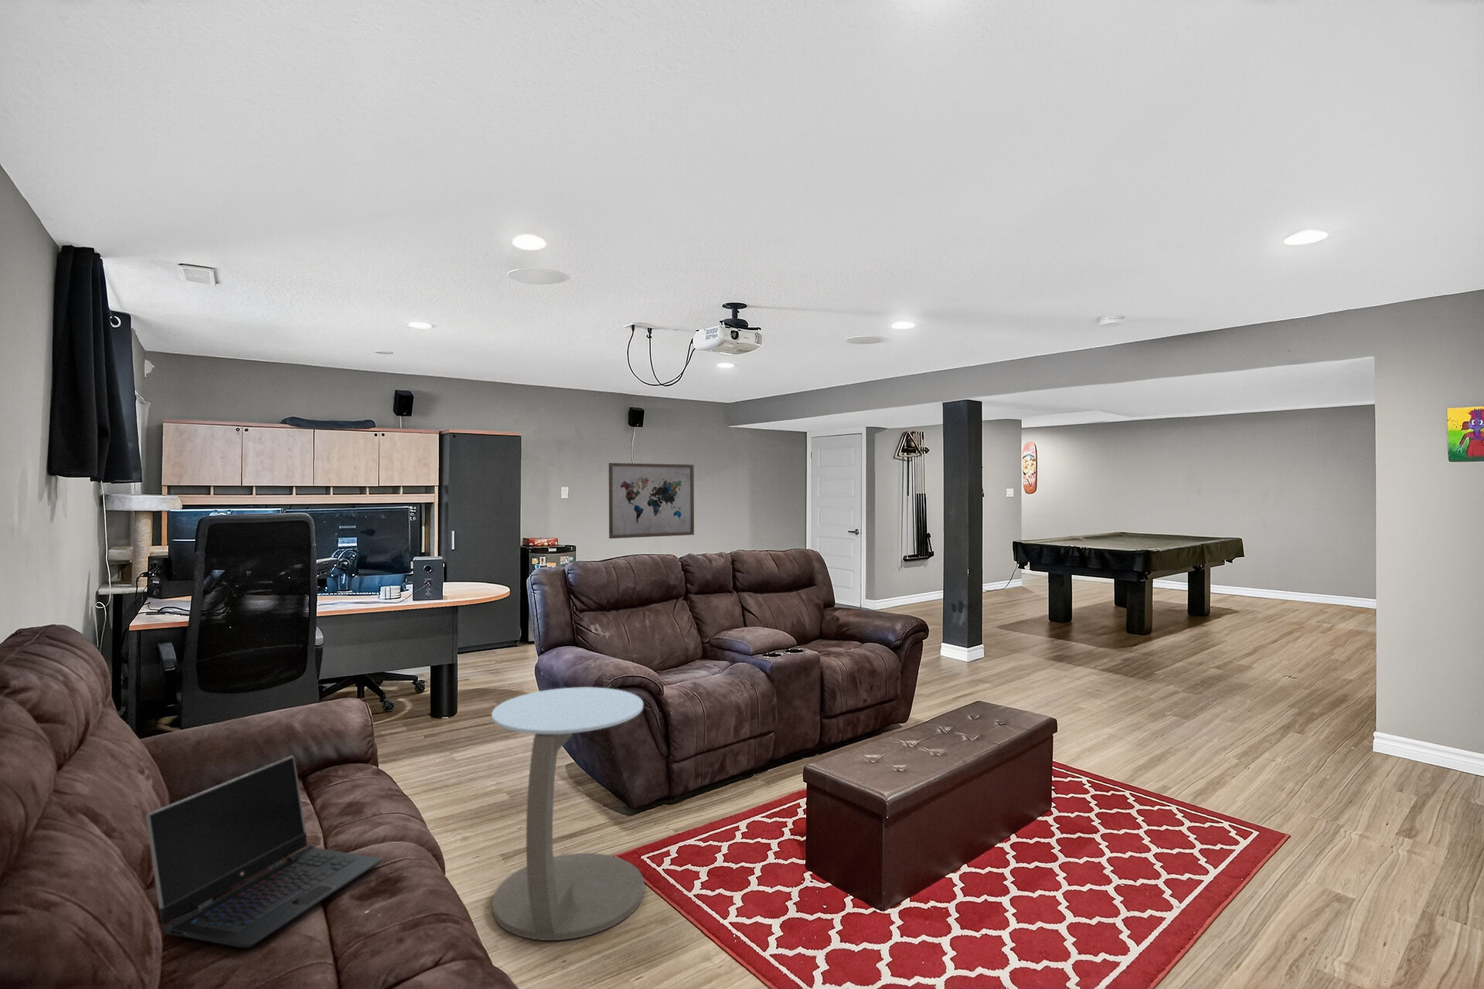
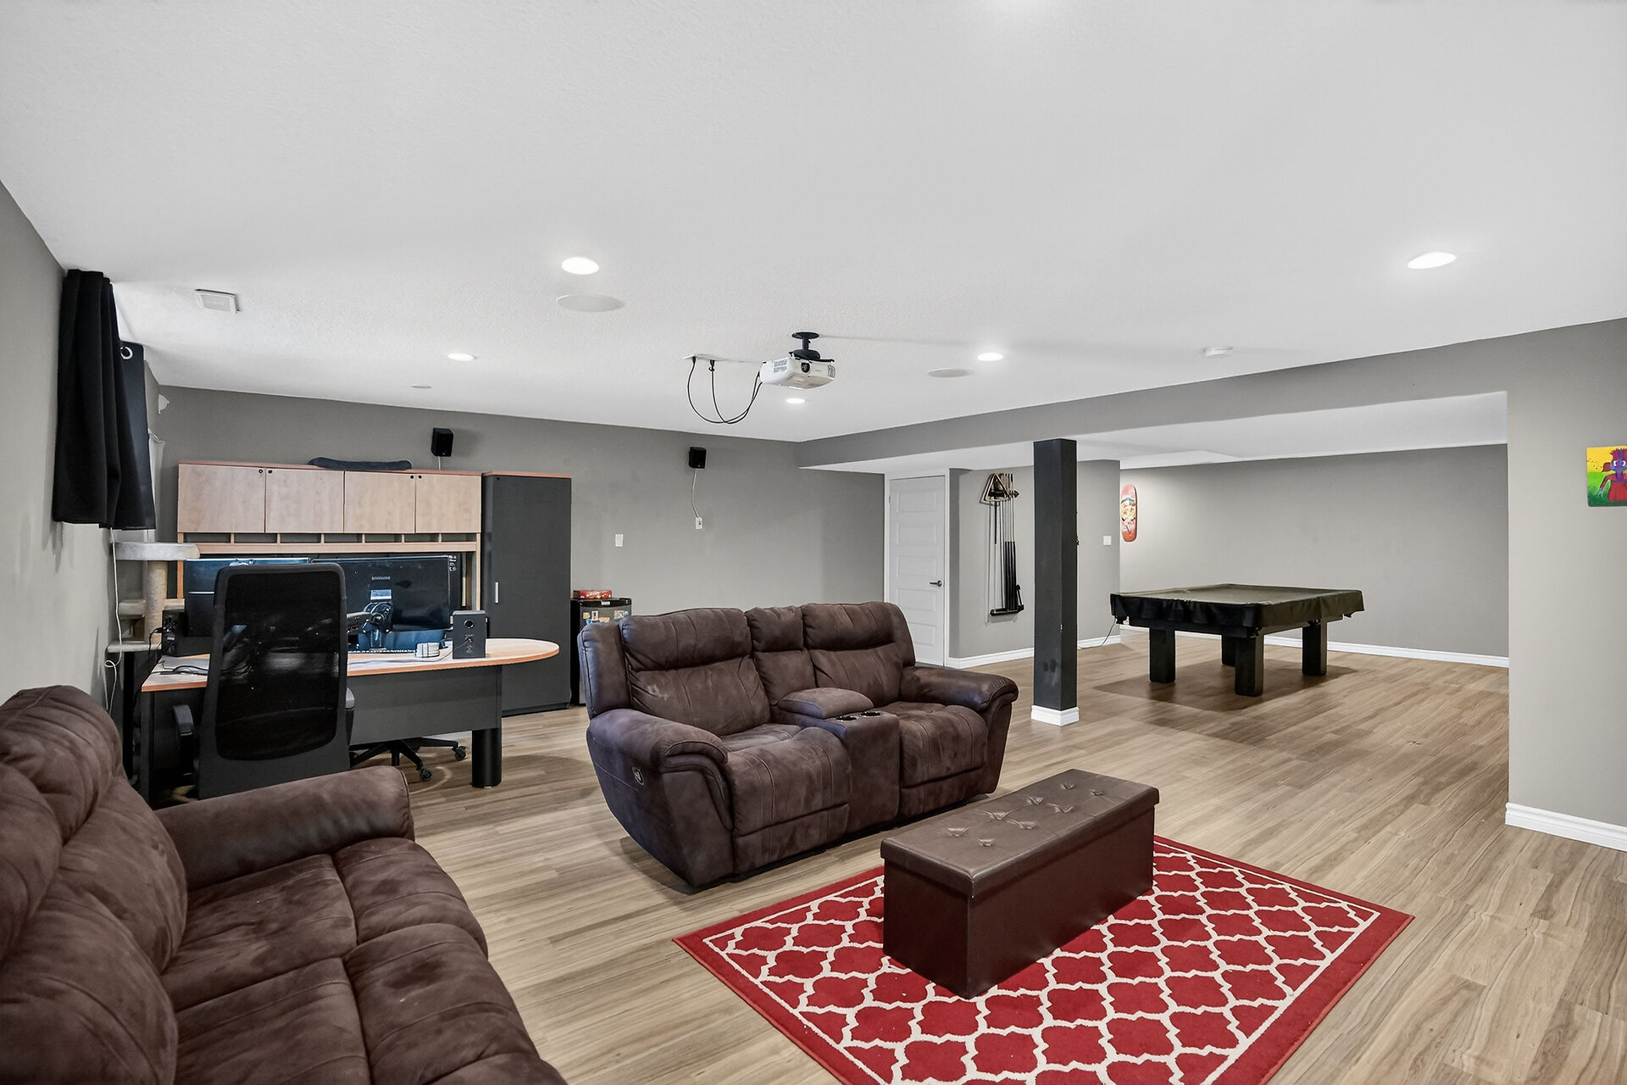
- side table [490,687,645,942]
- laptop computer [146,755,383,948]
- wall art [608,462,695,540]
